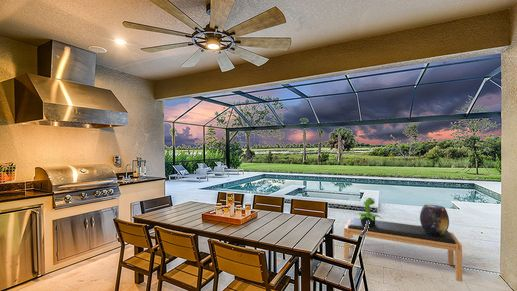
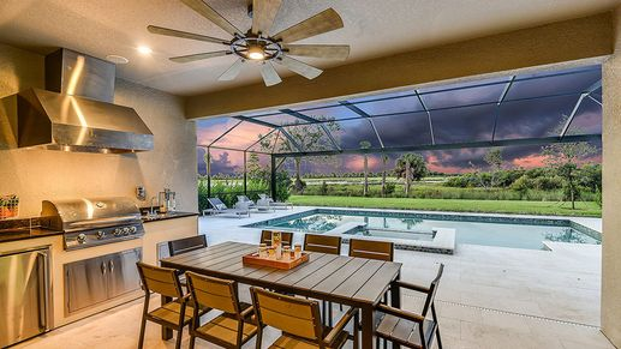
- bench [343,217,463,282]
- potted plant [355,197,382,225]
- decorative urn [419,204,450,235]
